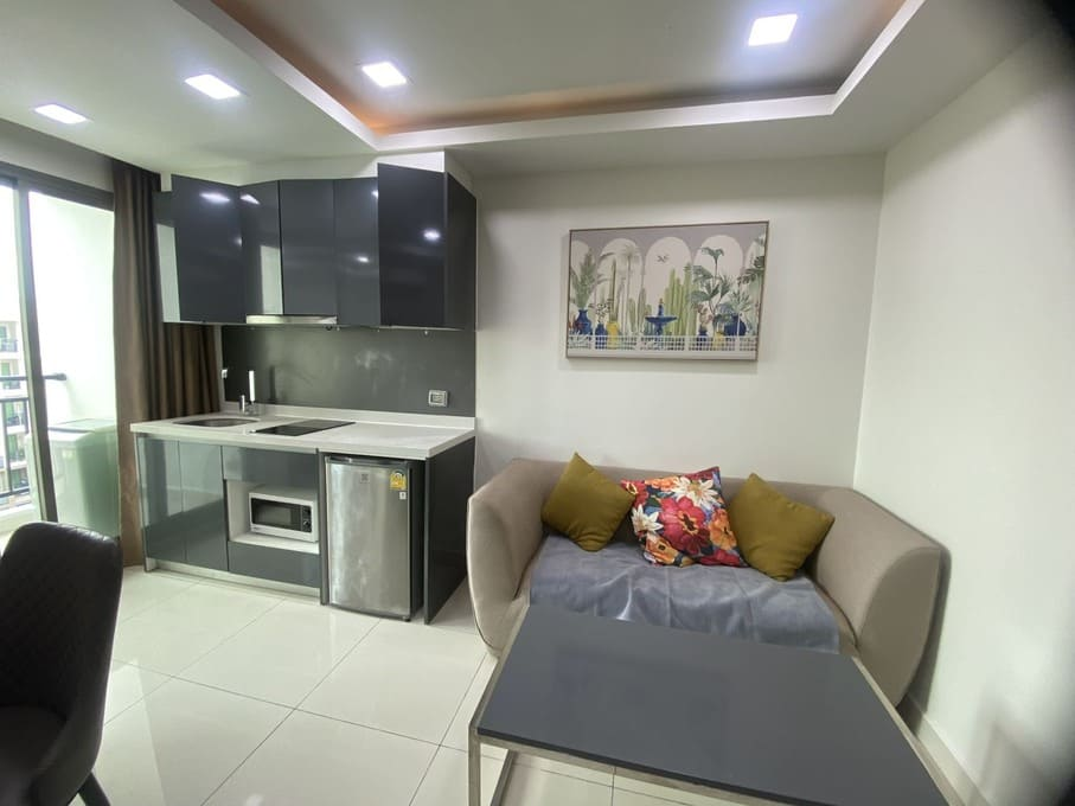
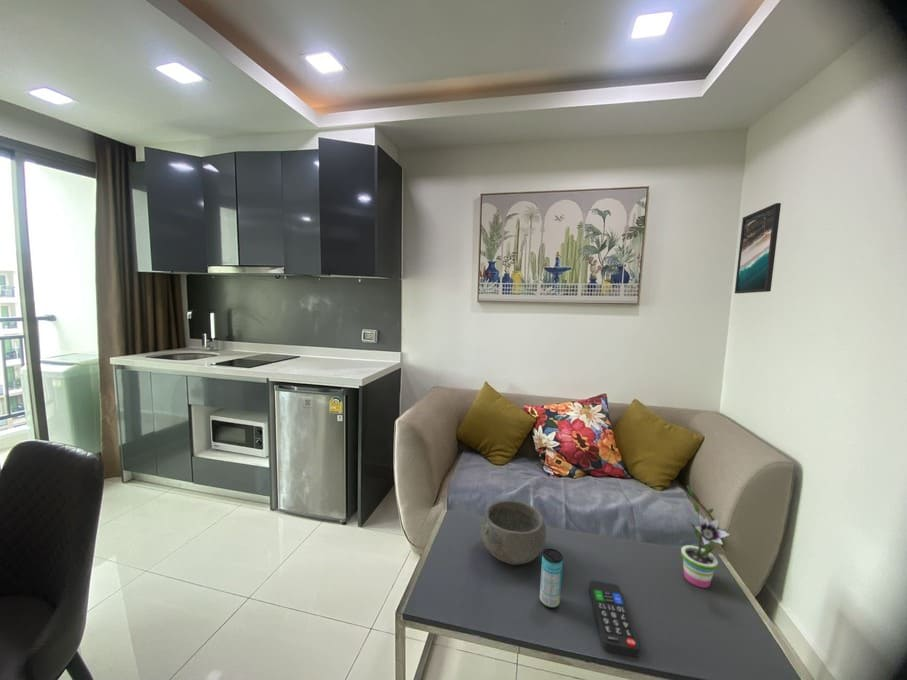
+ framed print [734,202,782,294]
+ remote control [588,580,641,658]
+ potted plant [680,484,731,589]
+ beverage can [539,548,564,609]
+ bowl [480,499,547,566]
